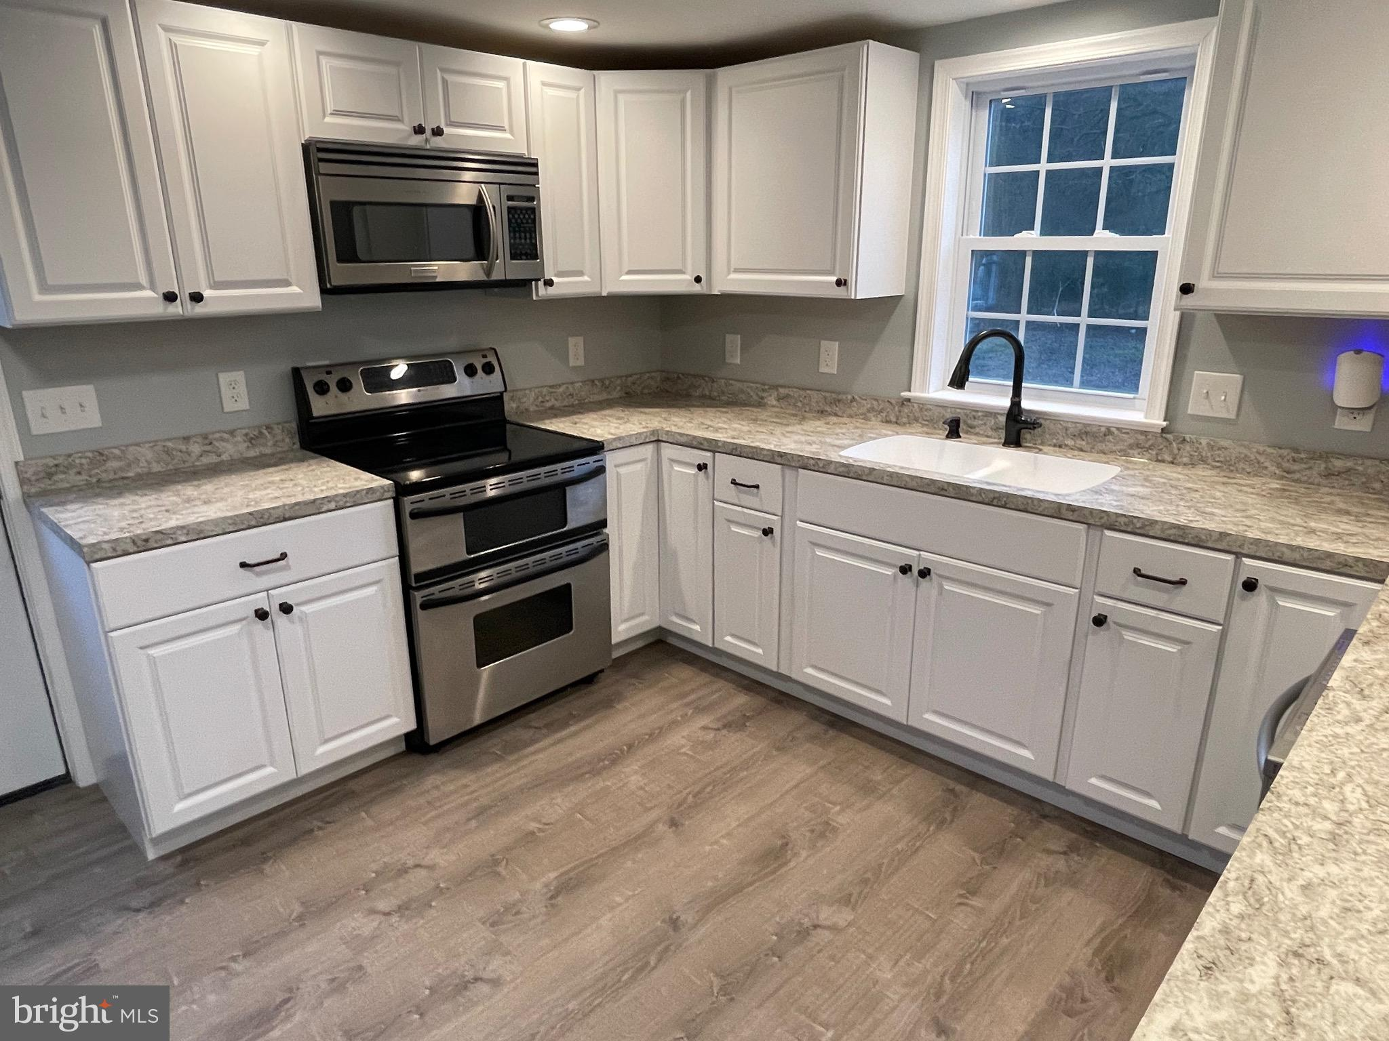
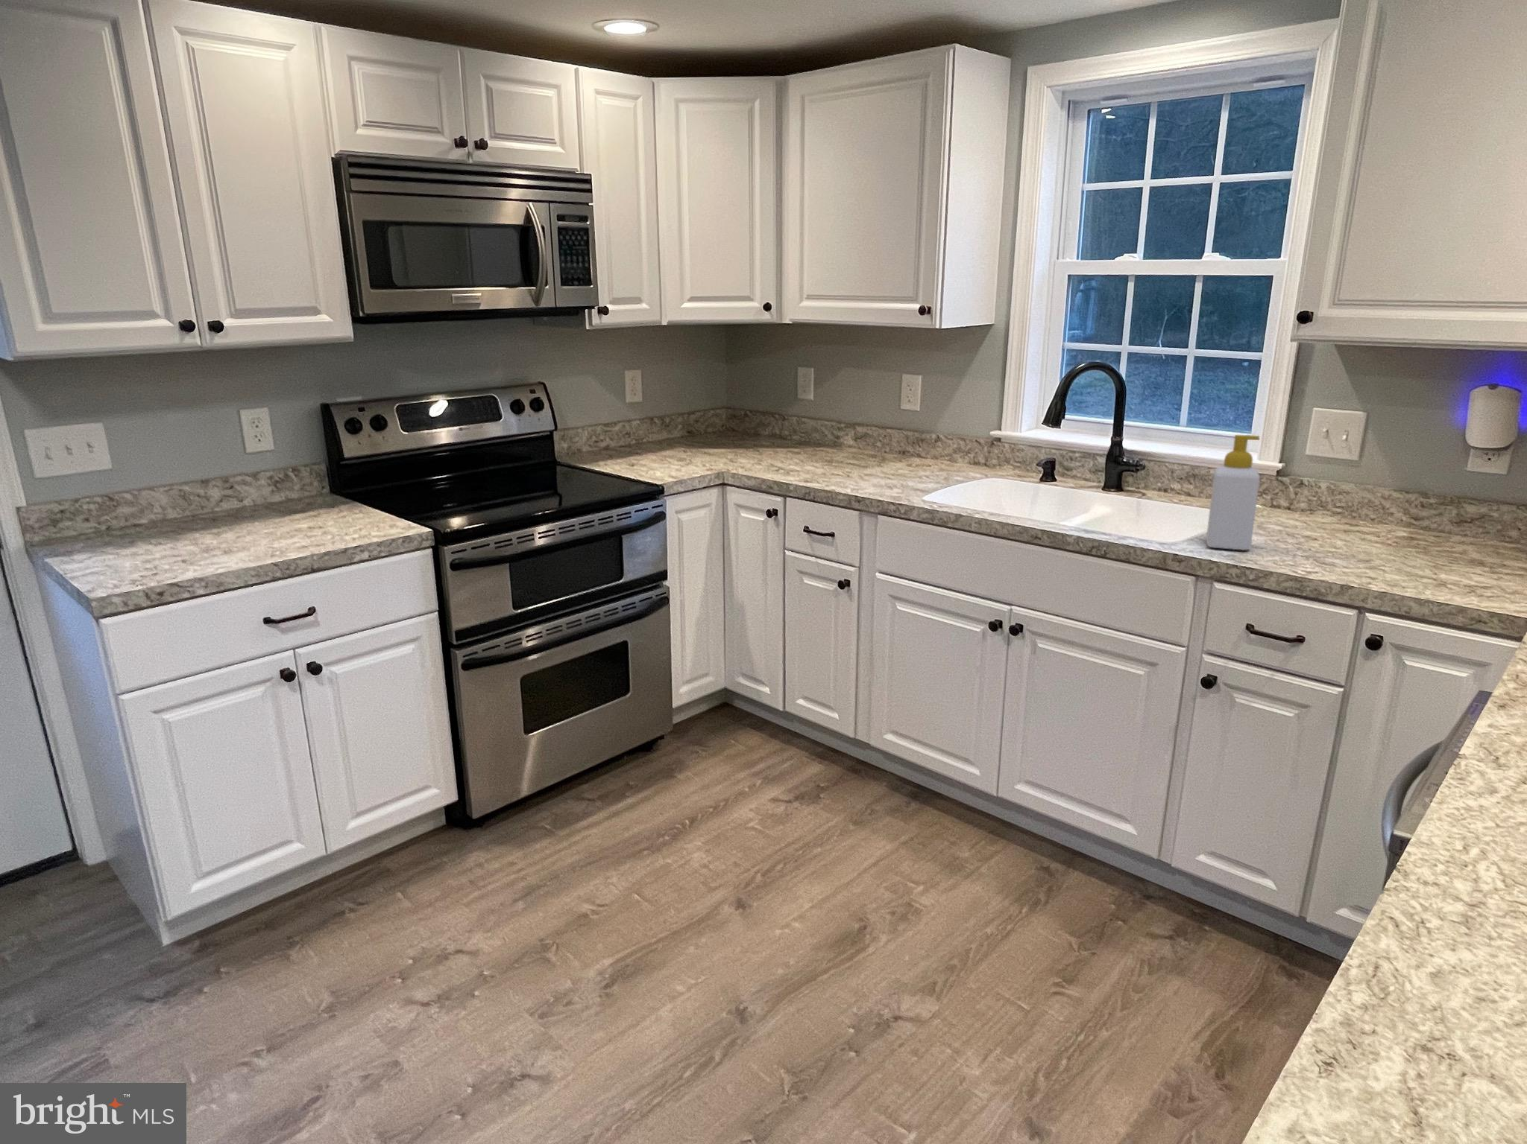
+ soap bottle [1206,434,1261,552]
